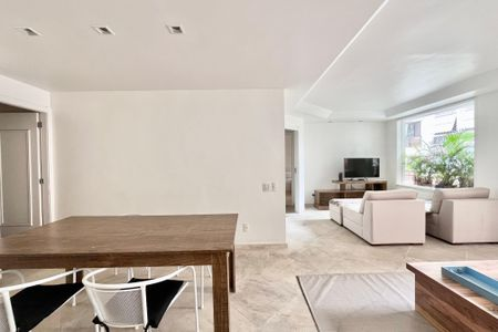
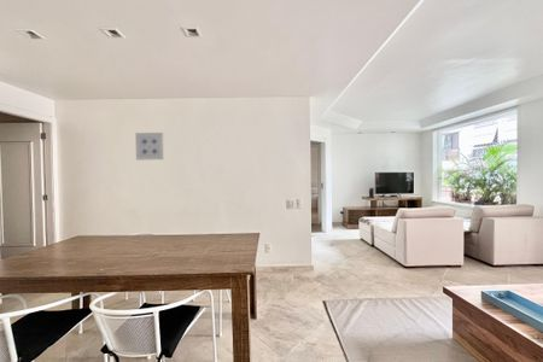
+ wall art [134,132,165,162]
